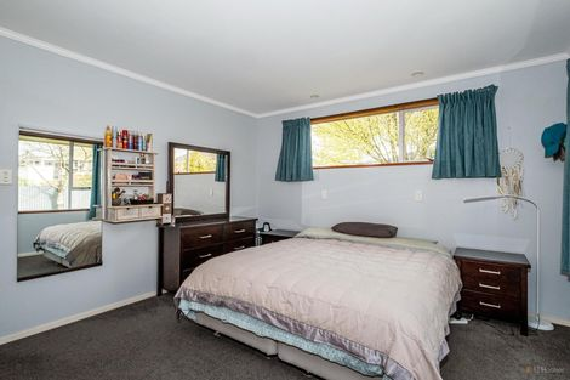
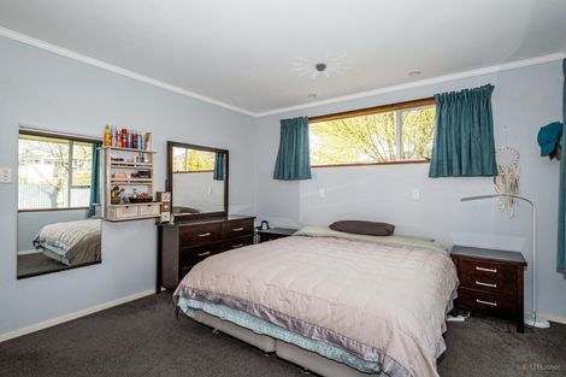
+ ceiling light [288,48,356,79]
